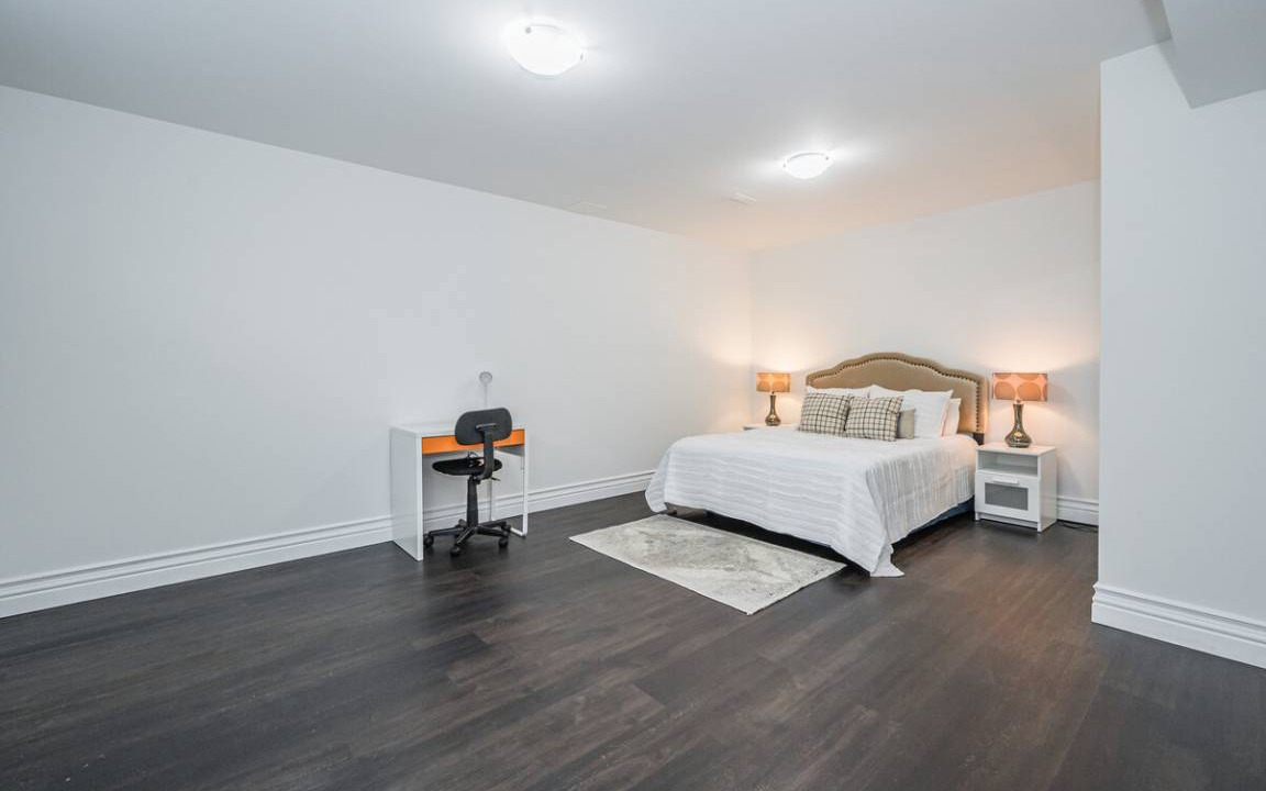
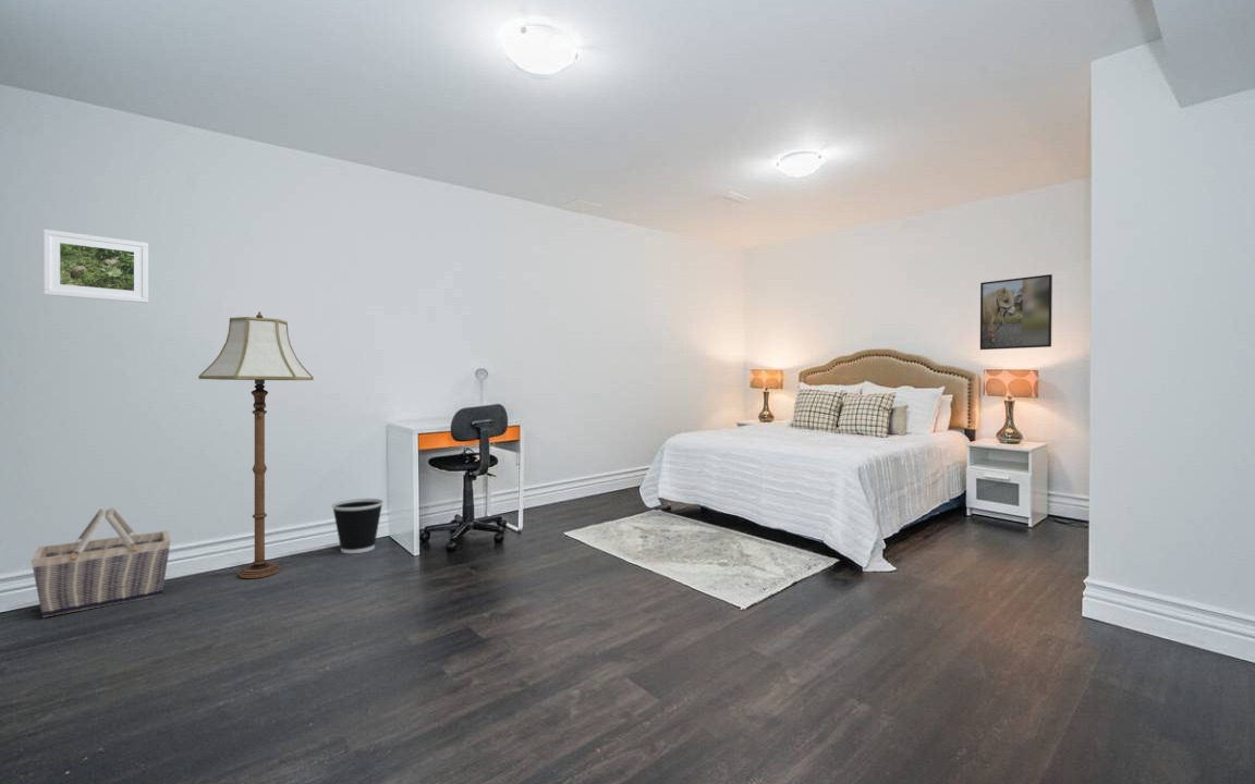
+ floor lamp [197,310,315,579]
+ wastebasket [330,498,385,554]
+ basket [31,506,171,618]
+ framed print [42,229,149,304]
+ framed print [979,273,1053,351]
